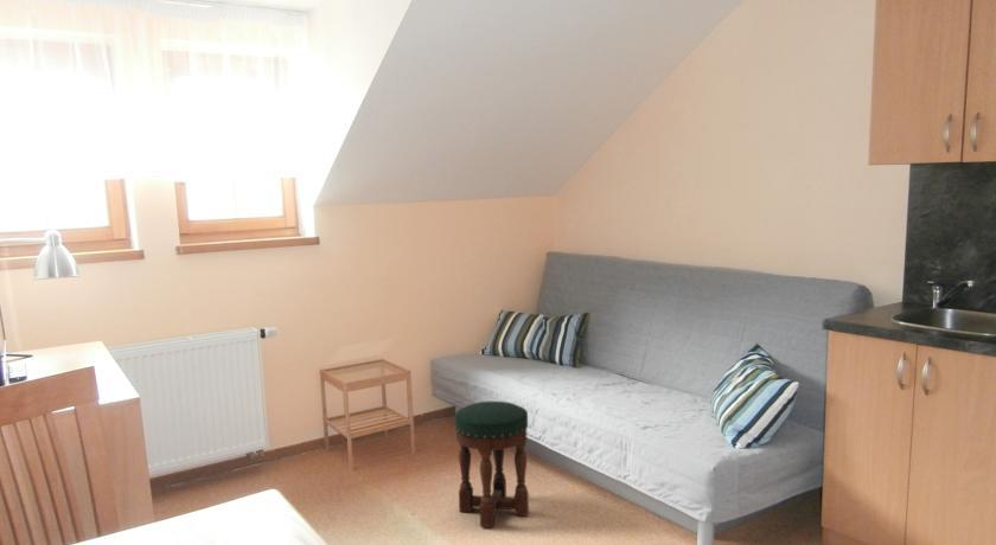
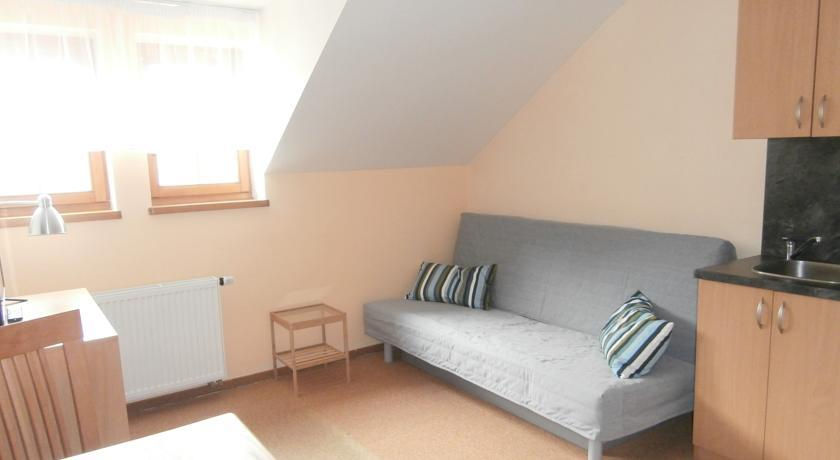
- stool [453,400,530,528]
